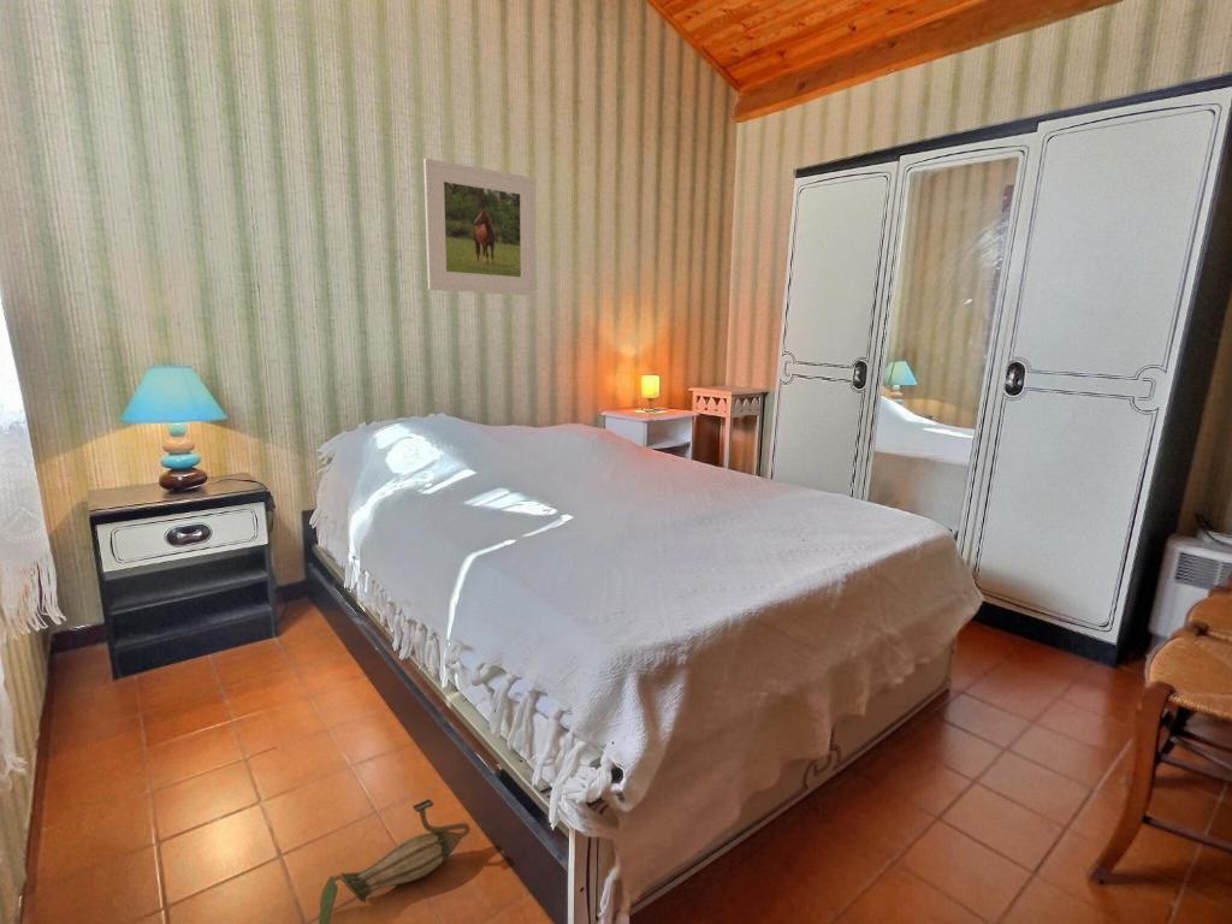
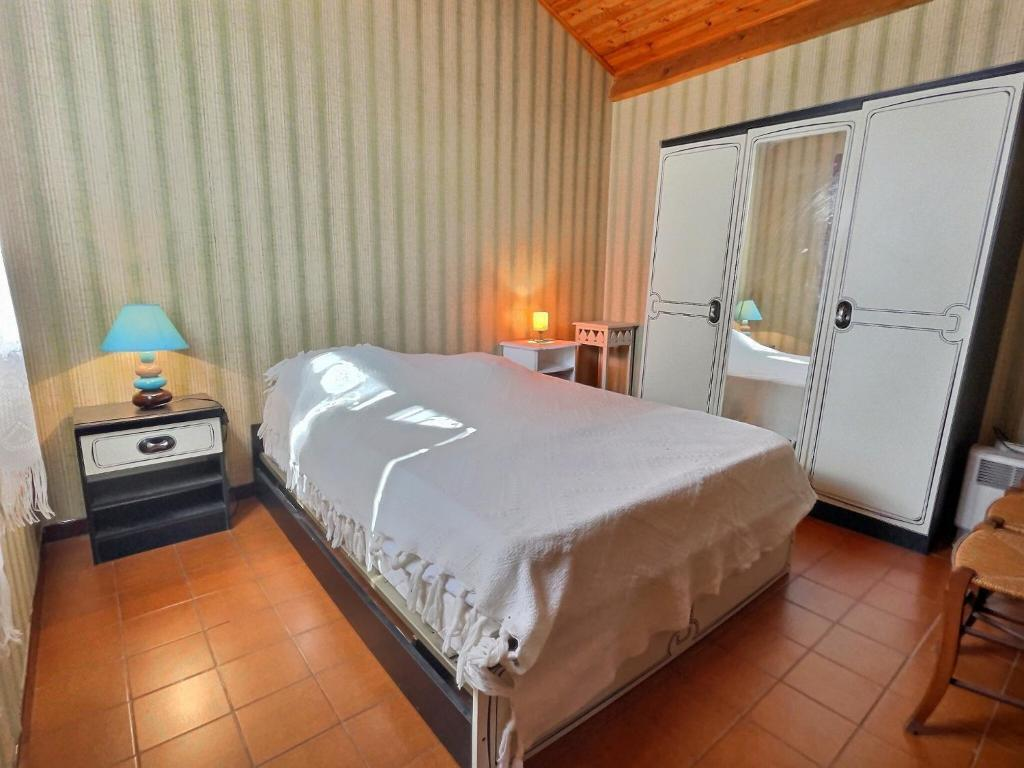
- pitcher plant [318,798,470,924]
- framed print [422,158,537,297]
